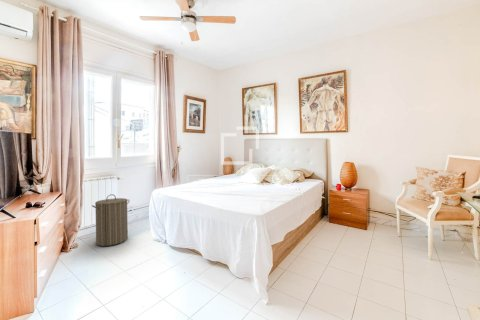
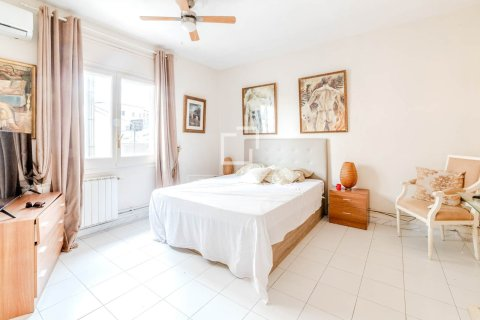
- laundry hamper [91,193,131,247]
